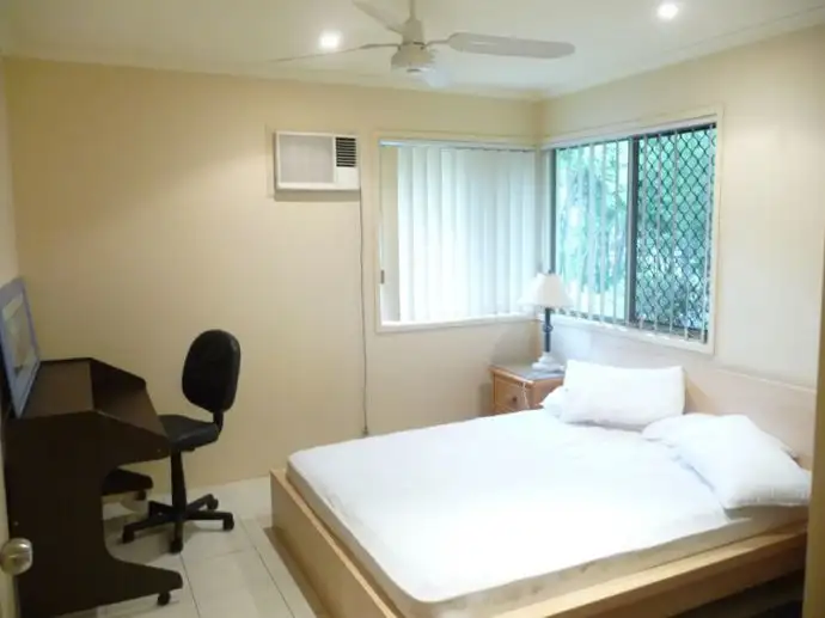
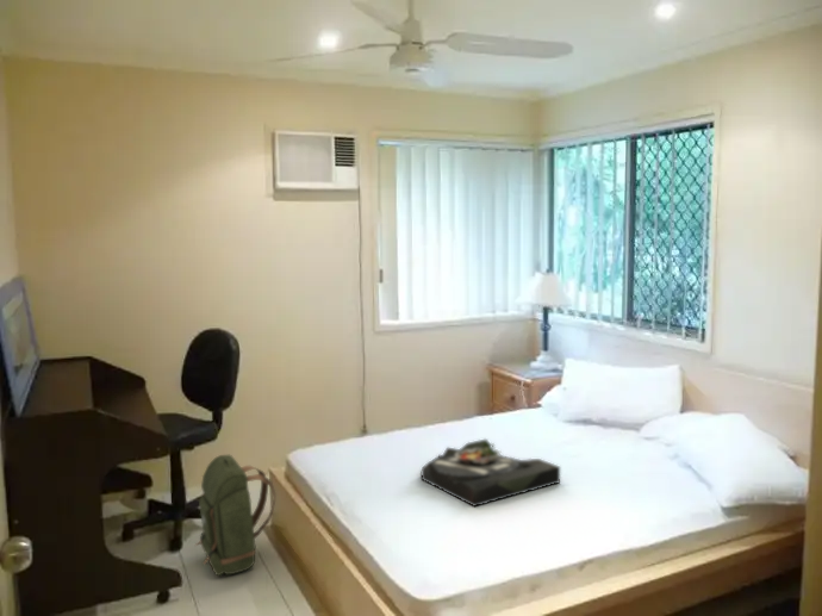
+ backpack [194,454,276,578]
+ serving tray [421,437,561,508]
